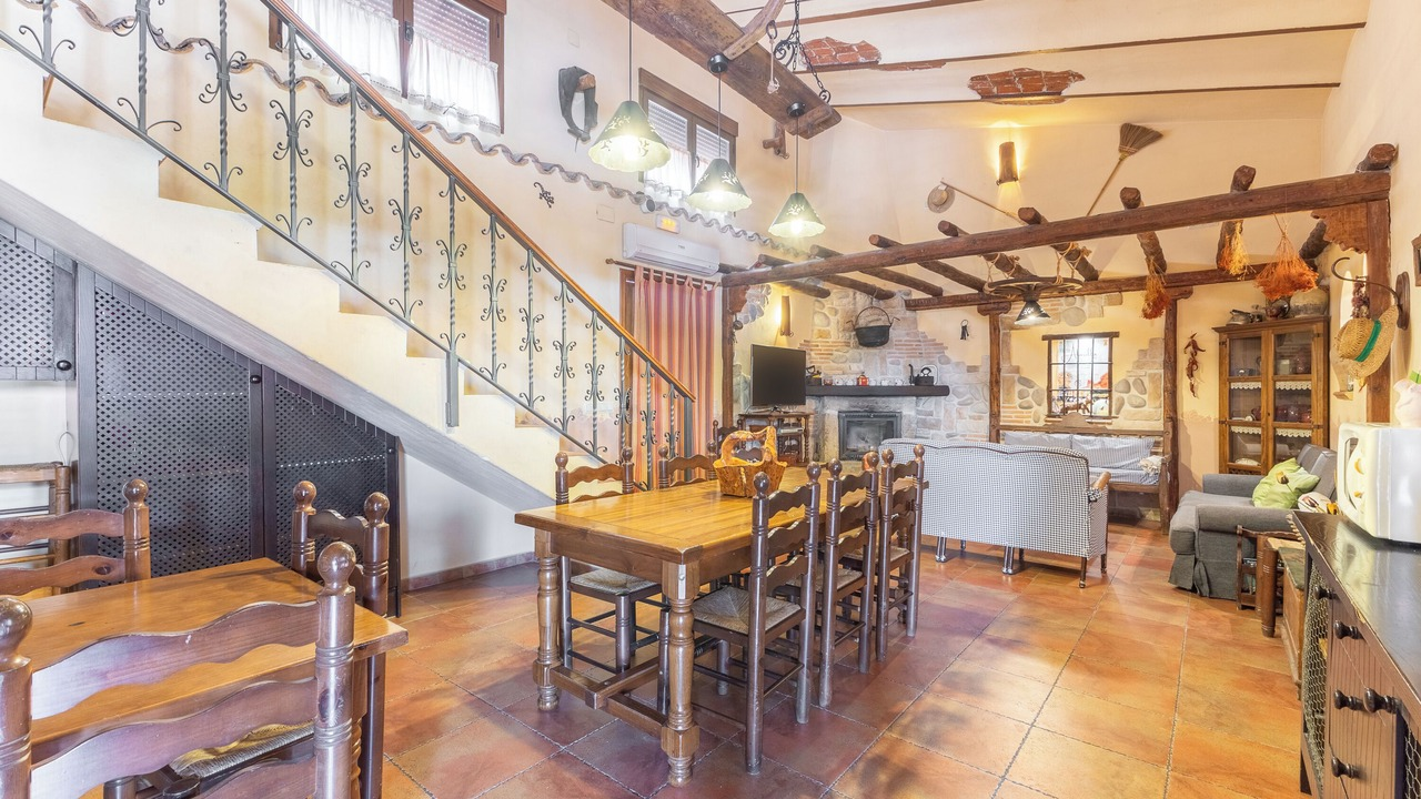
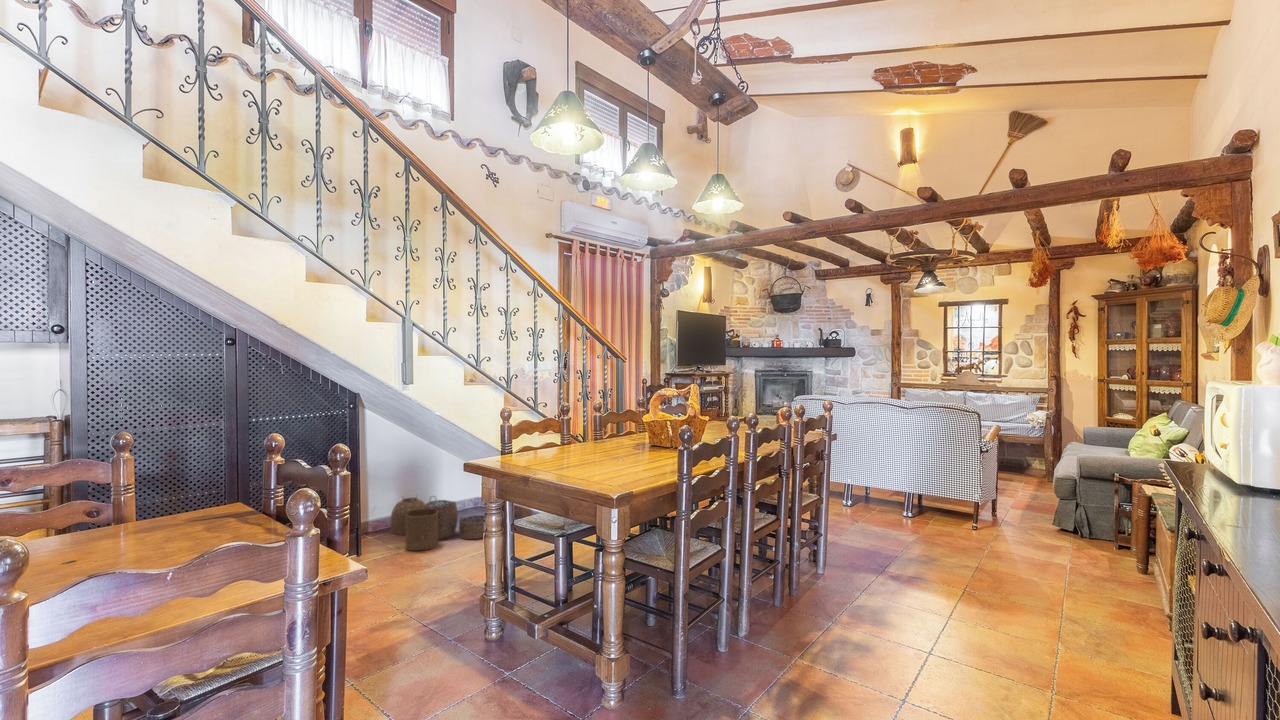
+ woven basket [389,494,485,551]
